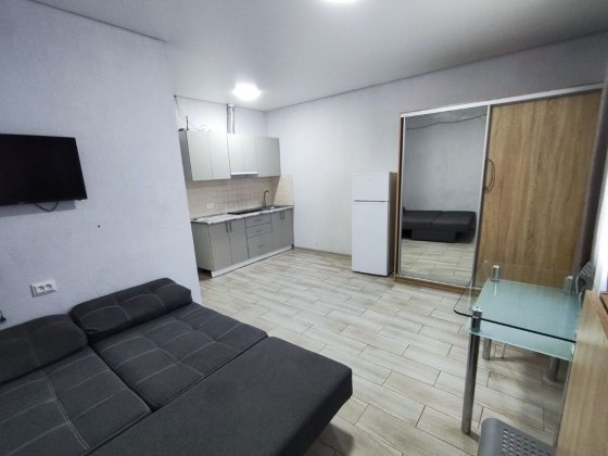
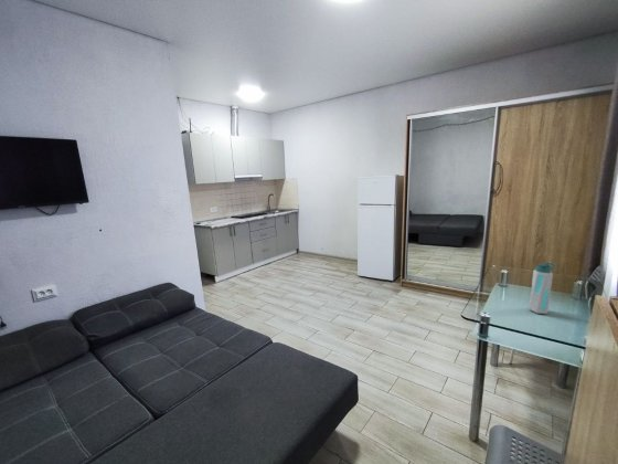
+ water bottle [528,261,557,315]
